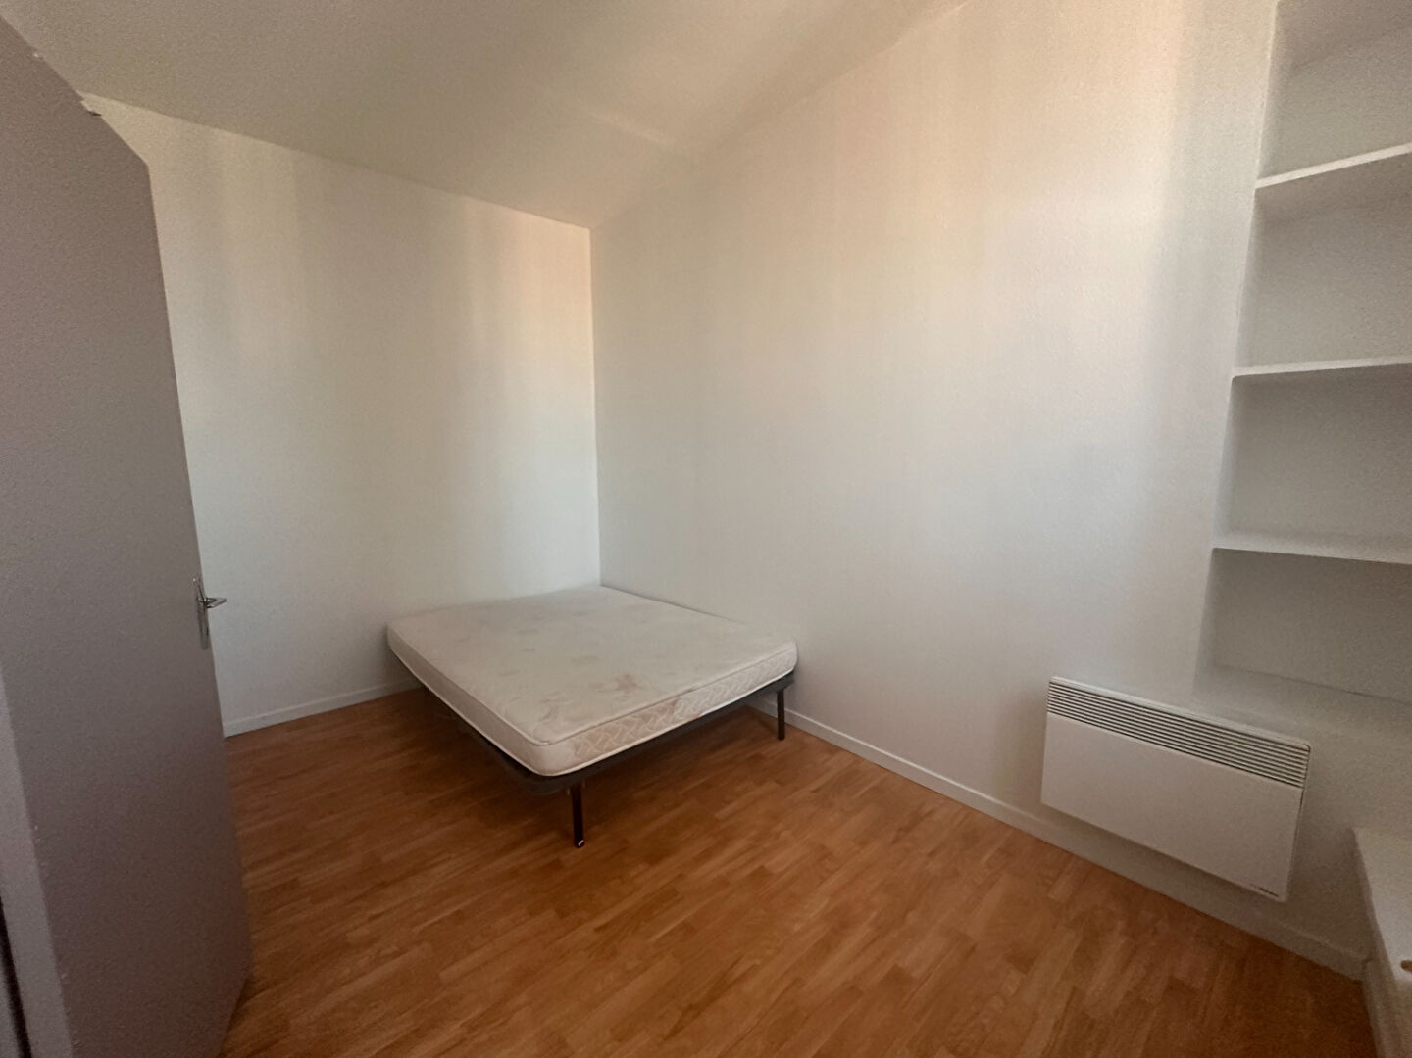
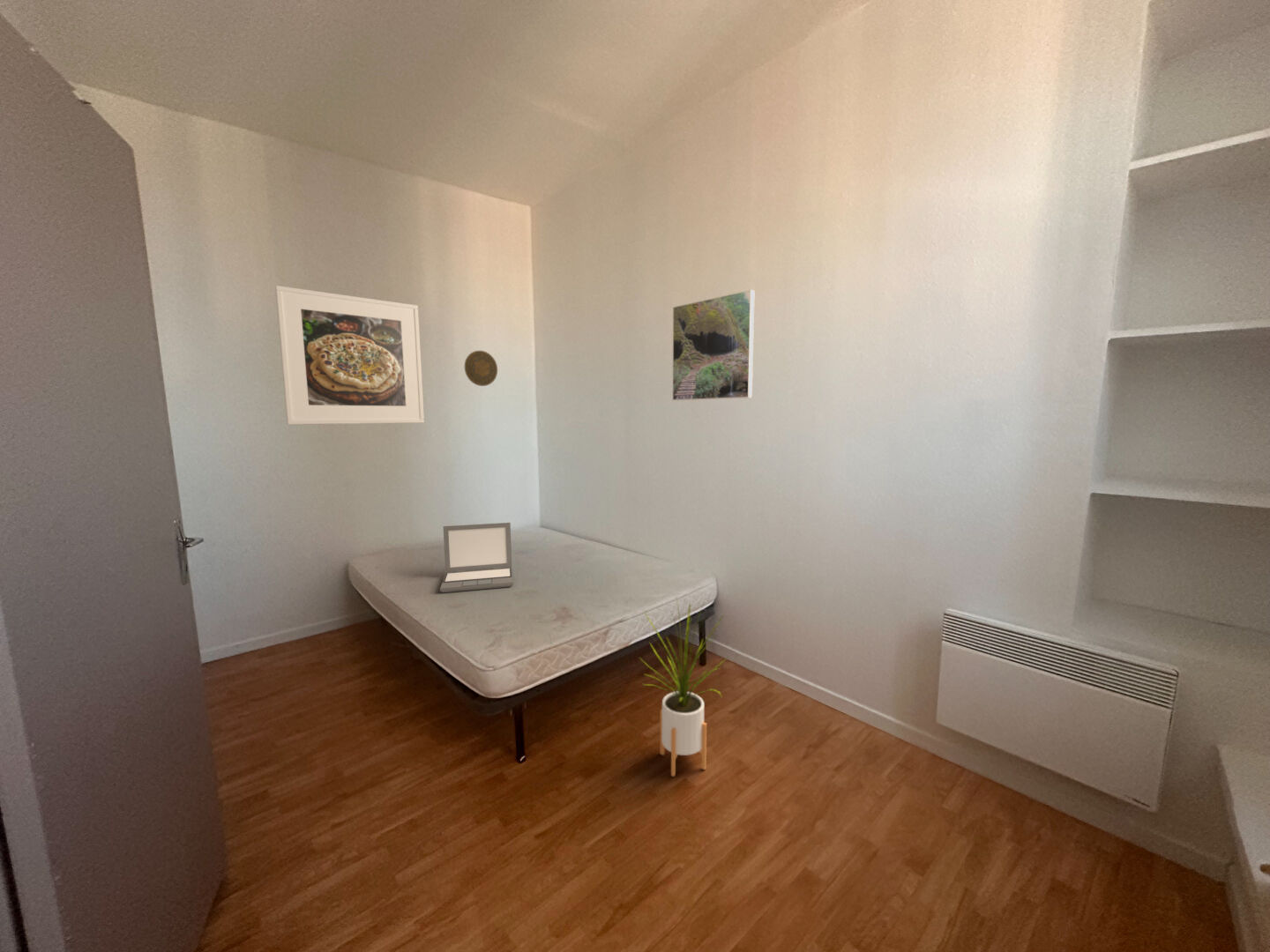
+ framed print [672,289,756,401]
+ laptop [439,522,514,593]
+ house plant [639,598,729,777]
+ decorative plate [464,350,498,387]
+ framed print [274,285,425,425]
